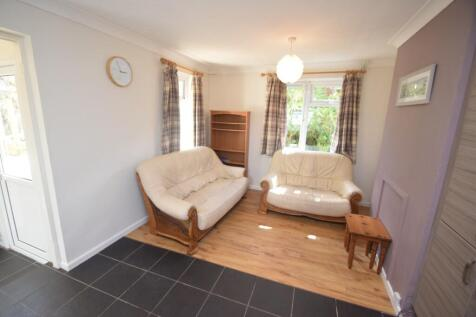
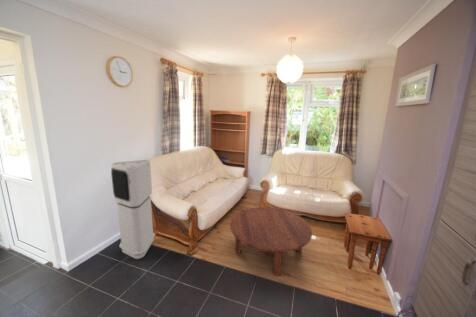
+ air purifier [110,159,156,260]
+ coffee table [229,206,313,277]
